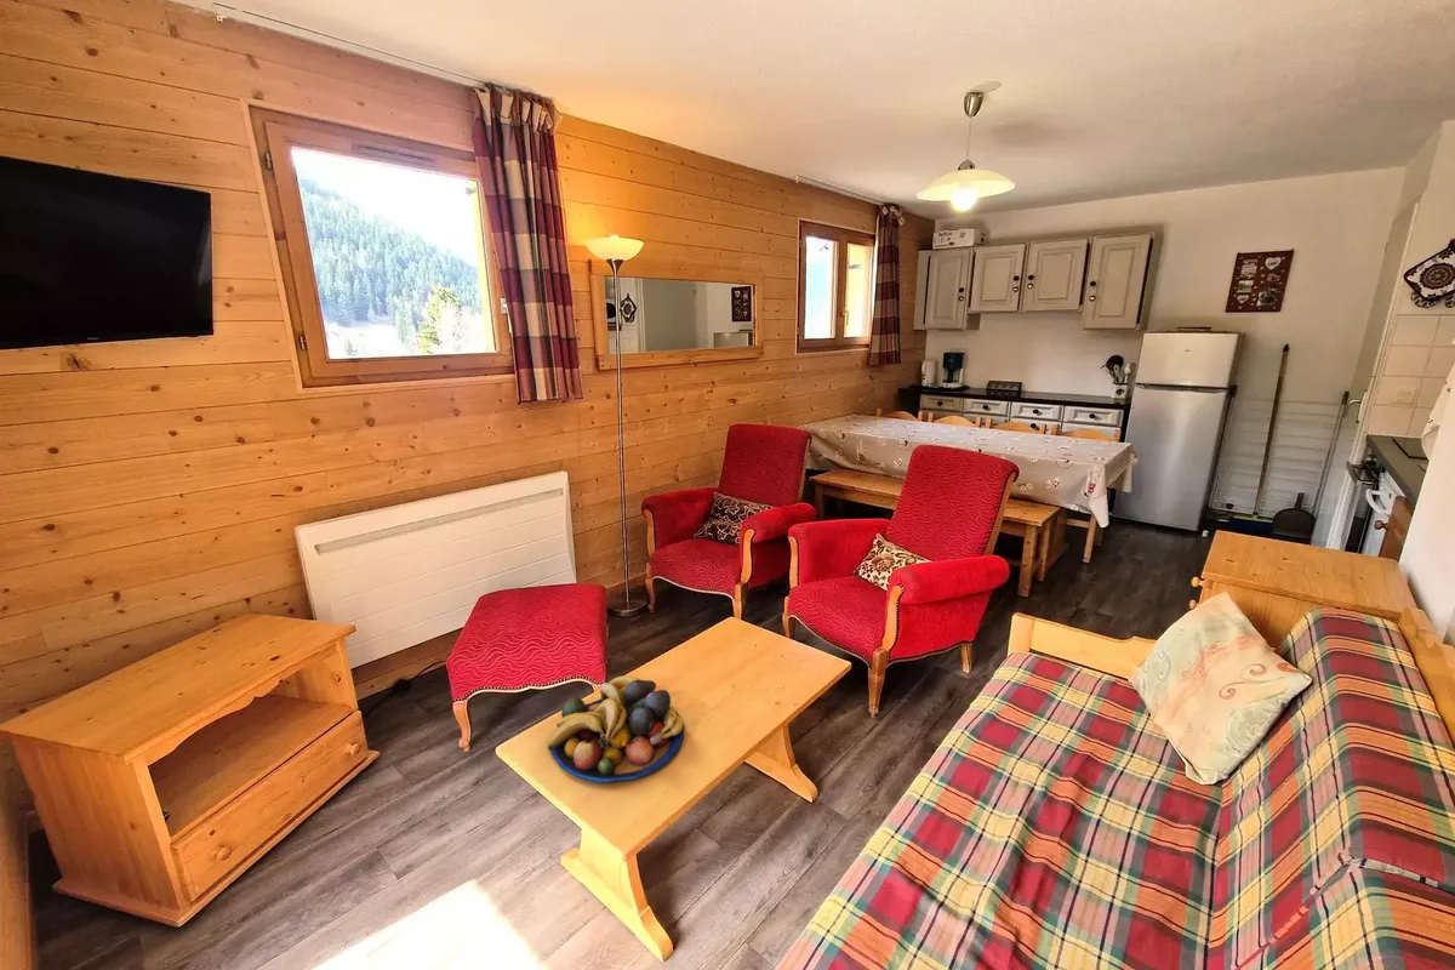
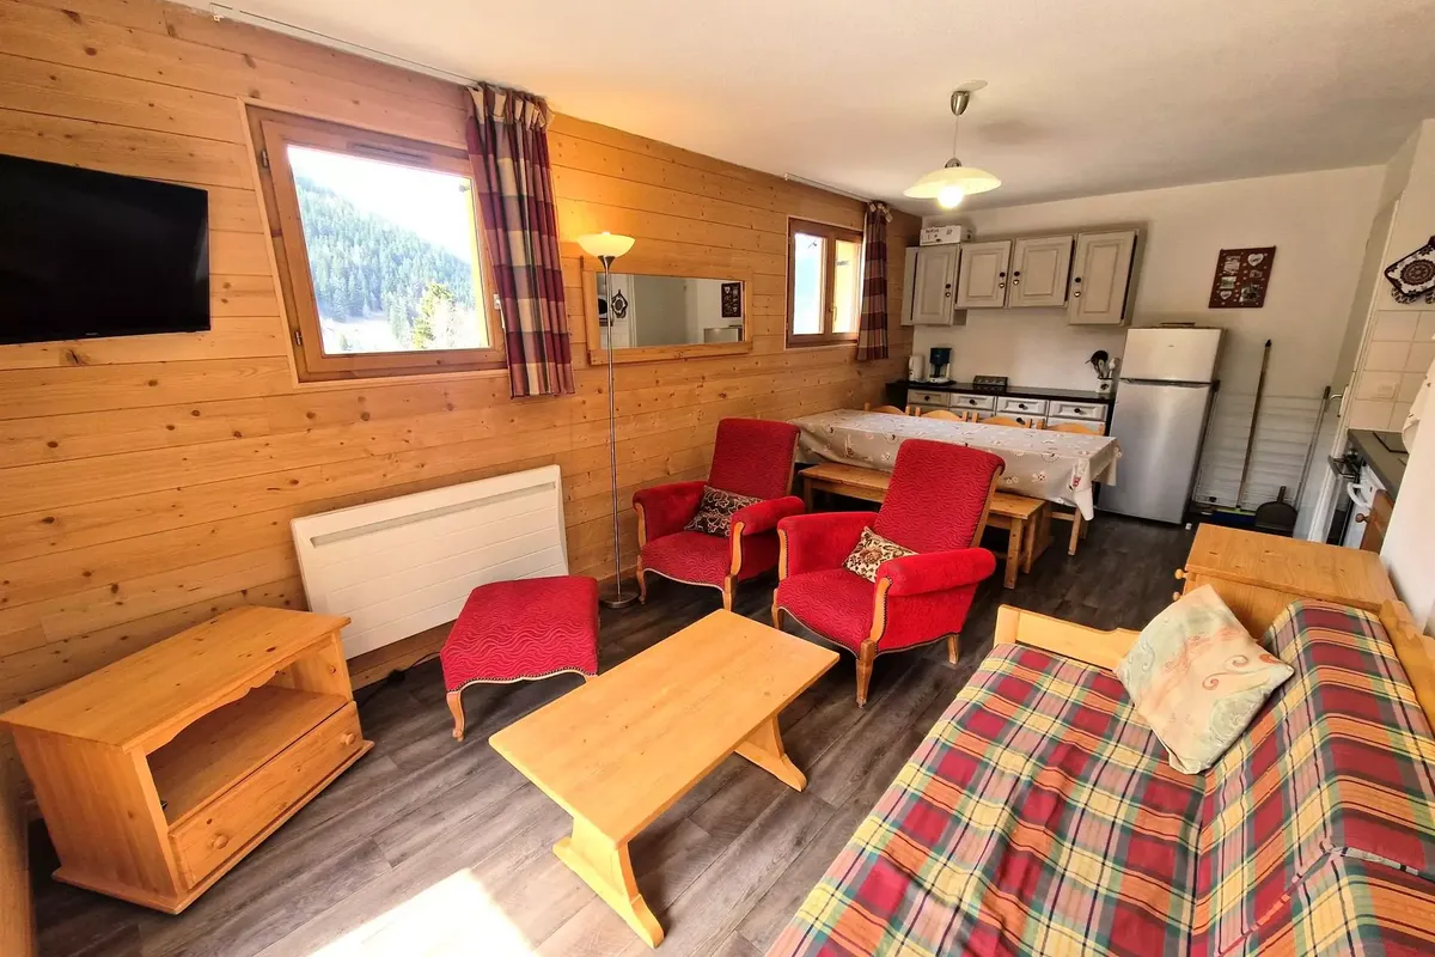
- fruit bowl [547,675,685,783]
